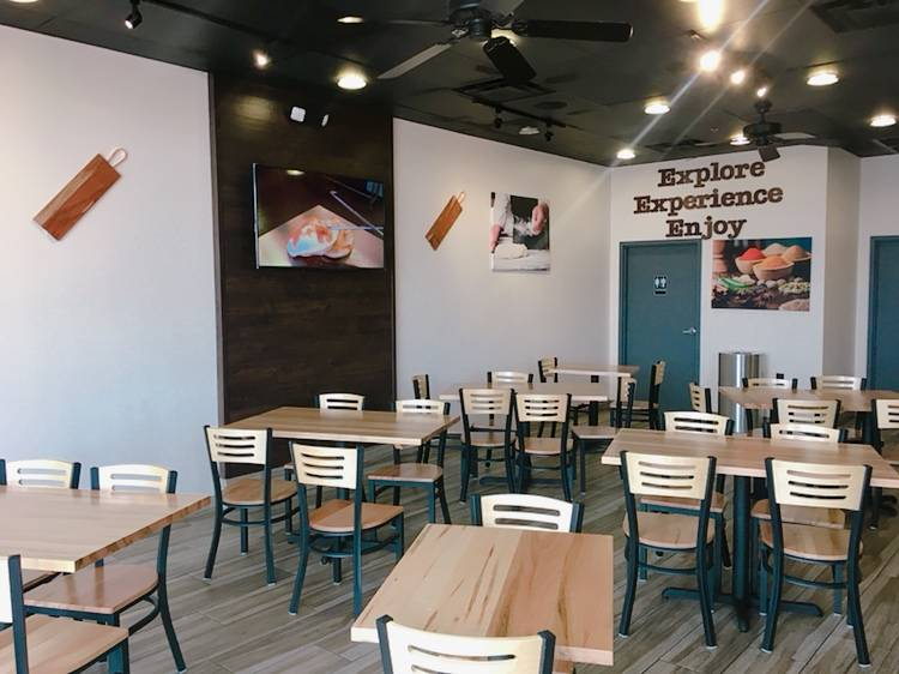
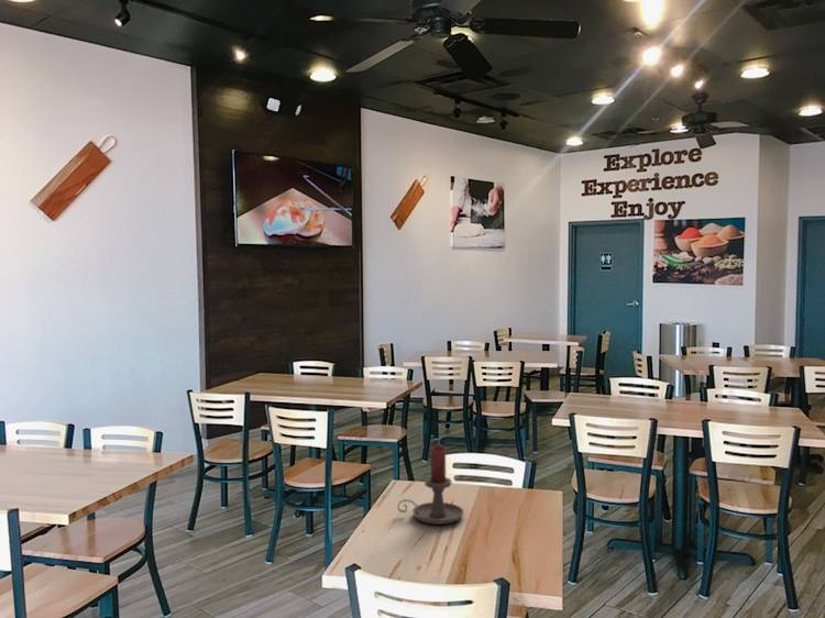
+ candle holder [396,444,465,526]
